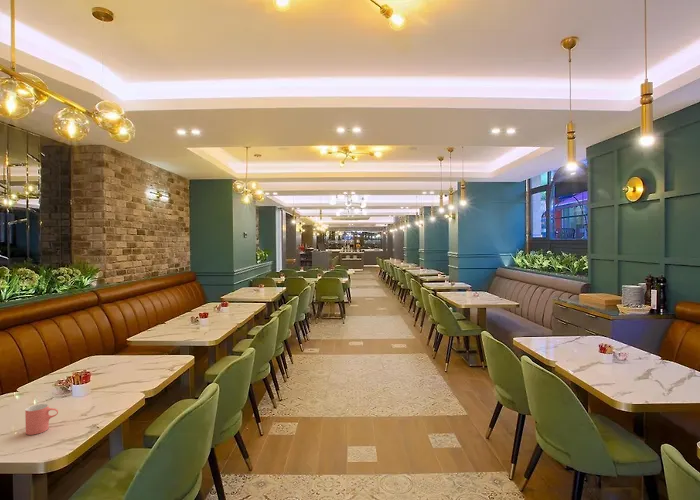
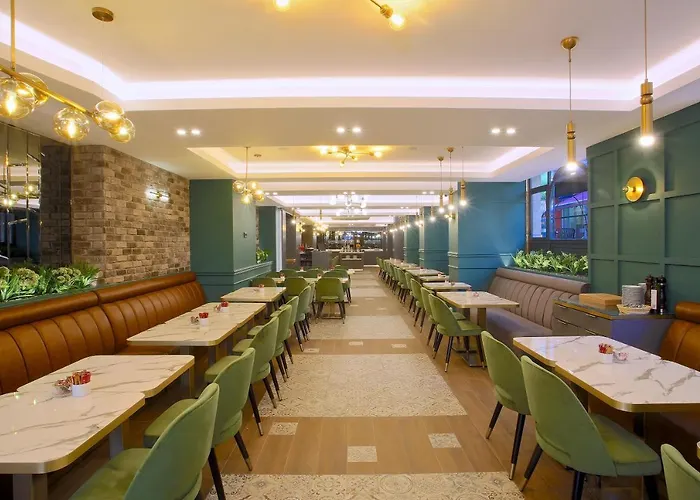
- cup [24,403,59,436]
